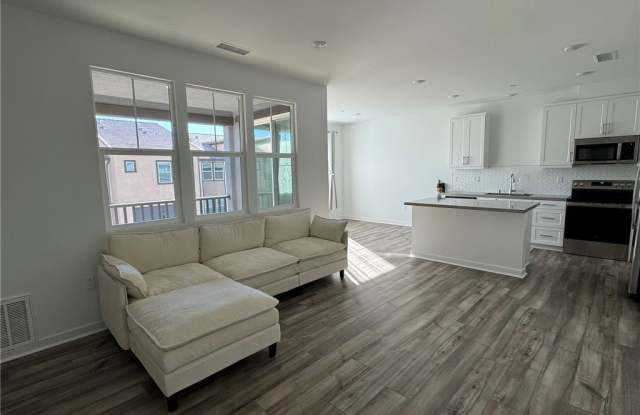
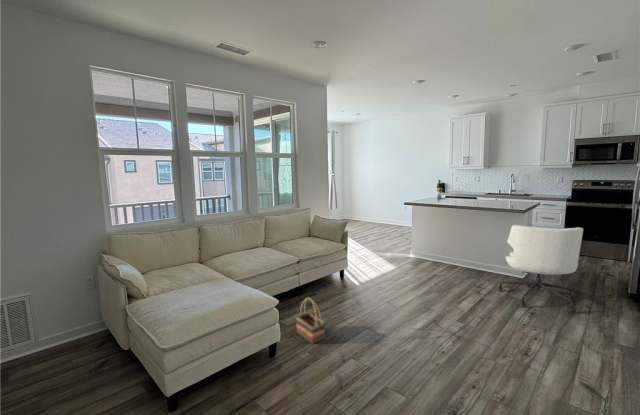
+ basket [295,297,326,344]
+ office chair [498,224,584,313]
